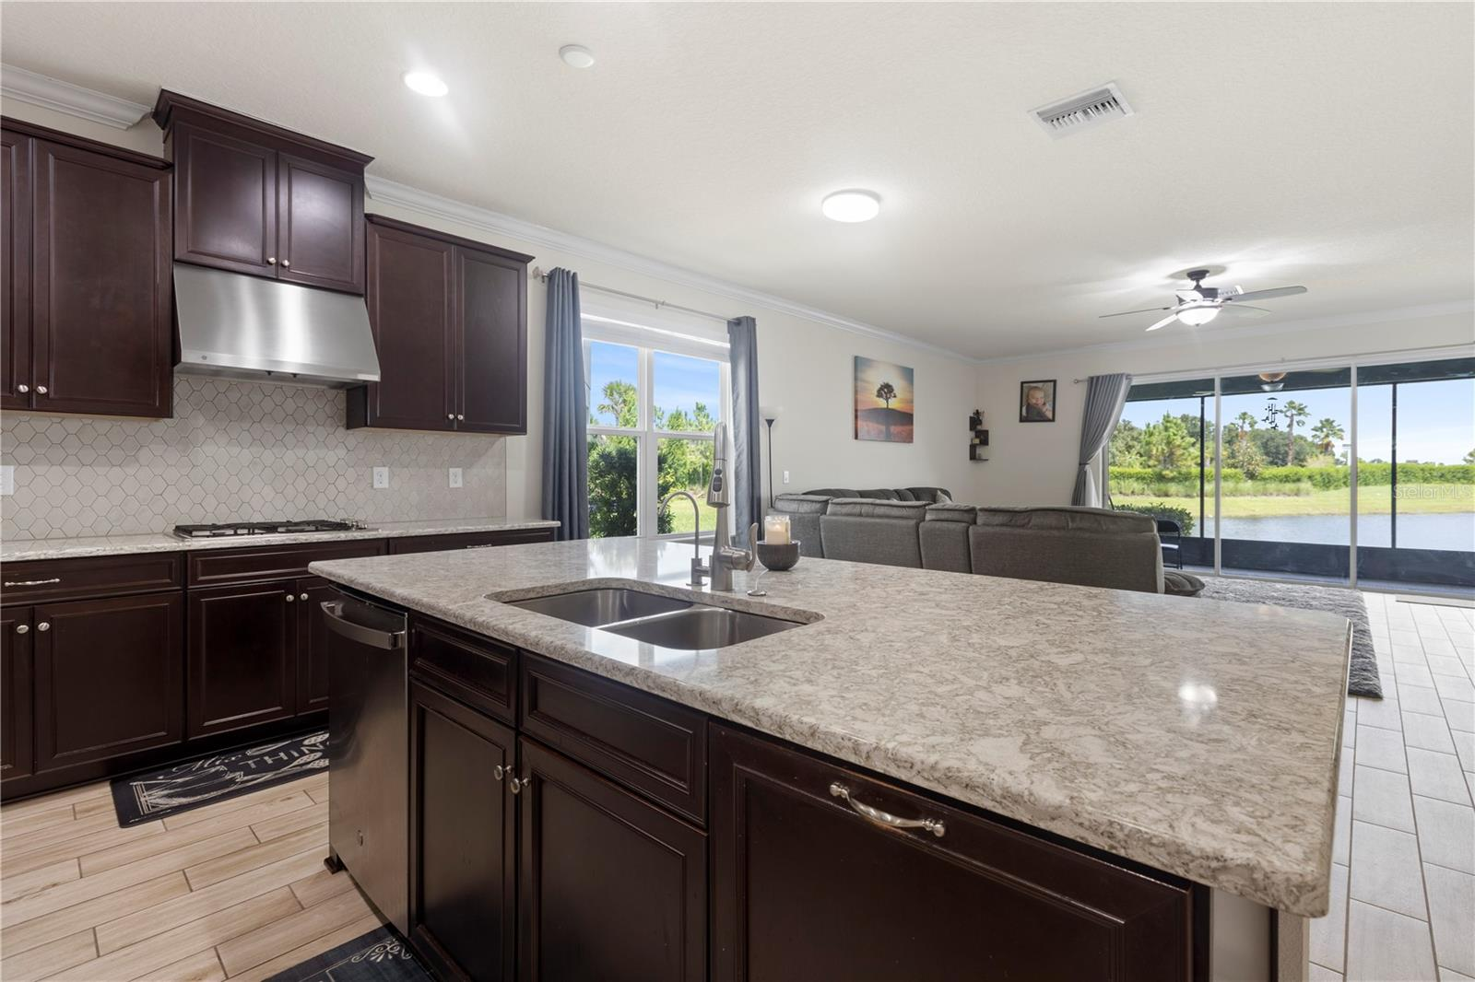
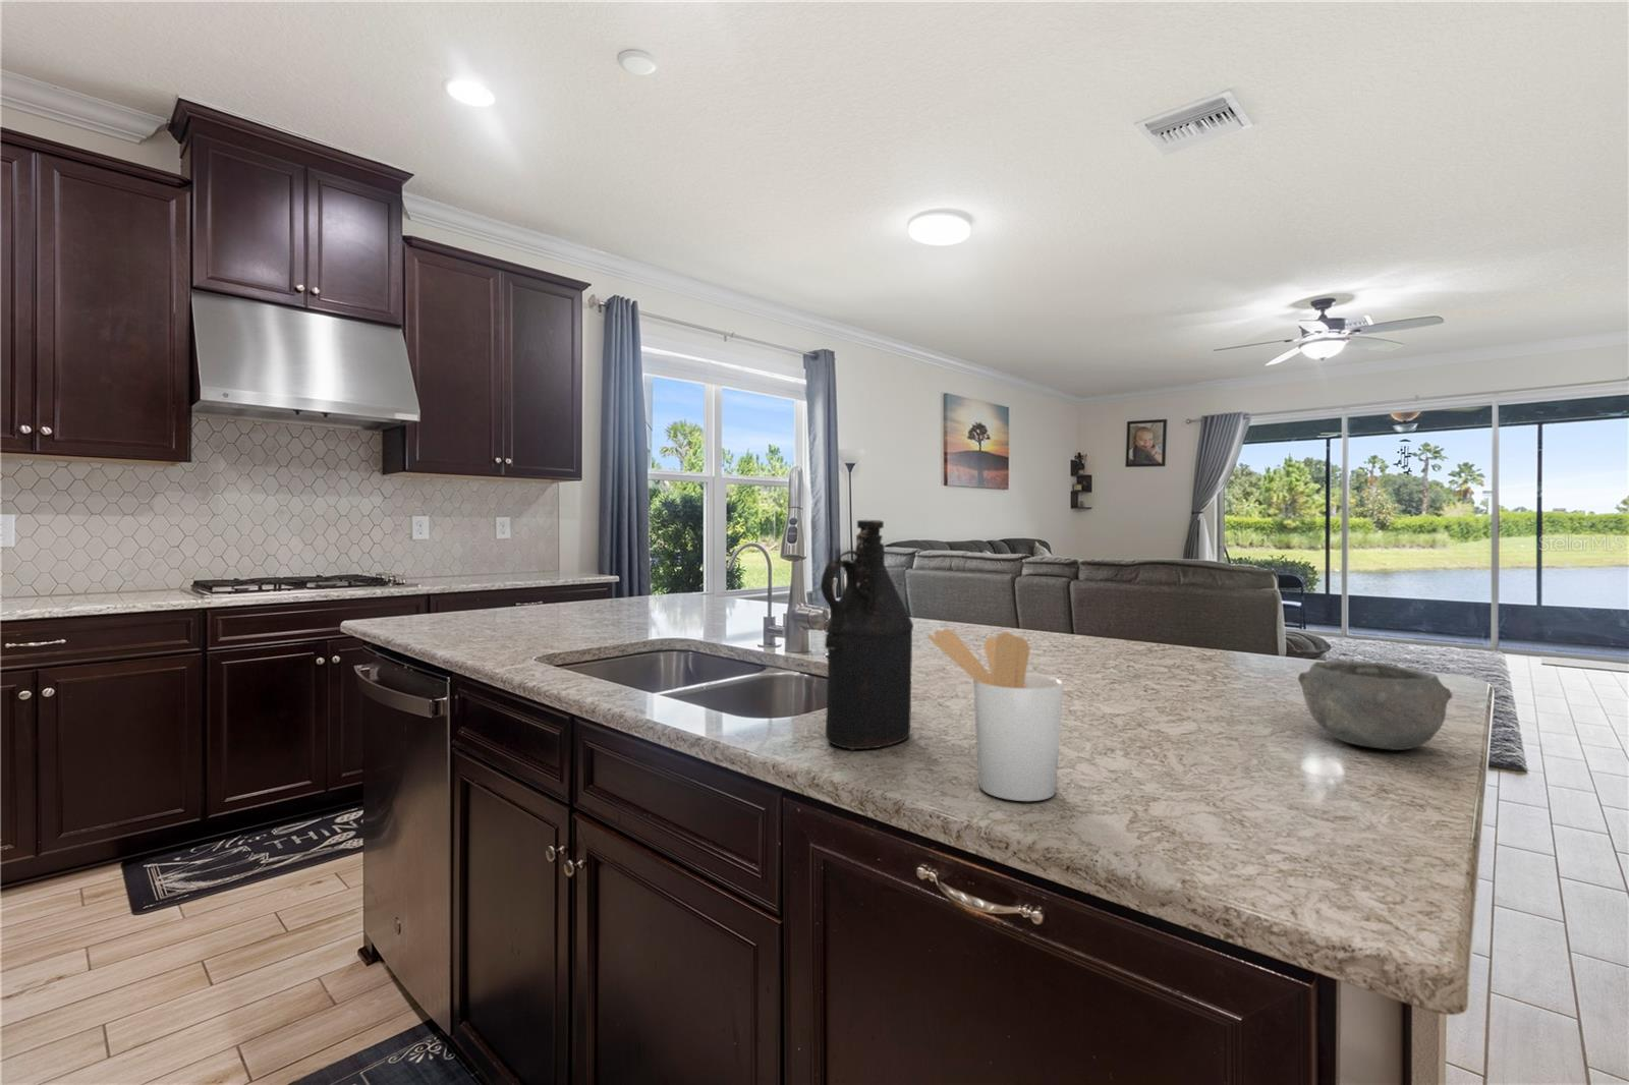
+ utensil holder [927,628,1063,802]
+ bottle [820,519,914,750]
+ bowl [1297,660,1453,751]
